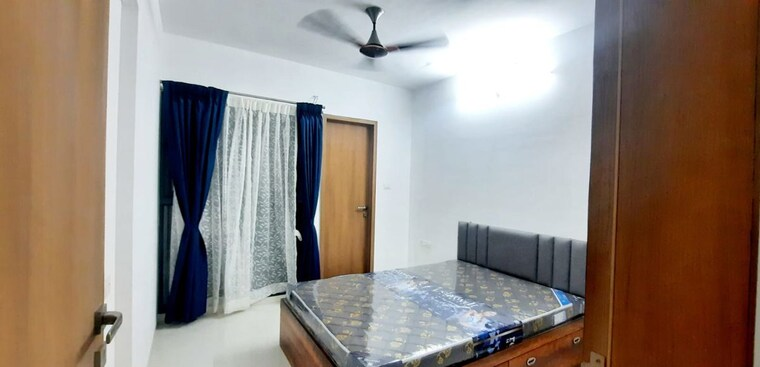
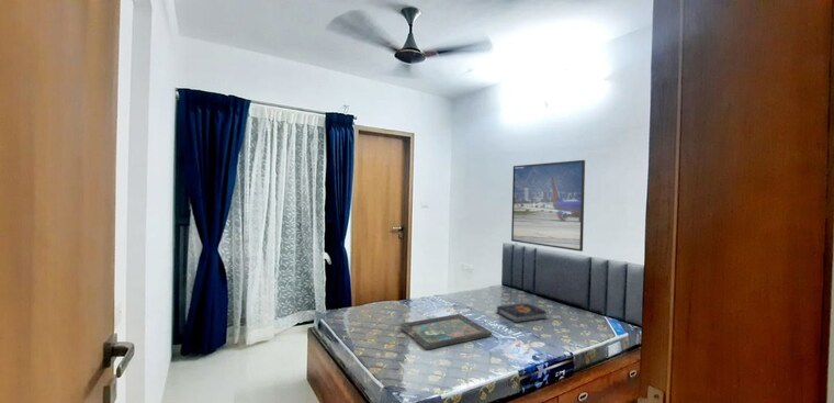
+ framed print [510,159,586,253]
+ decorative tray [398,313,493,350]
+ book [496,302,549,324]
